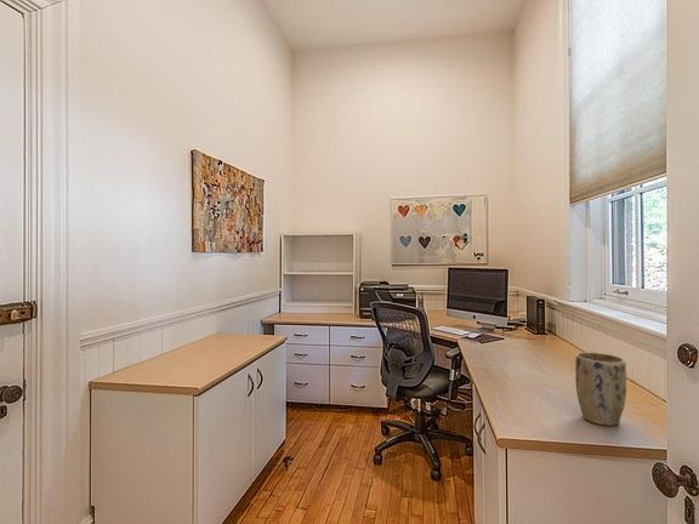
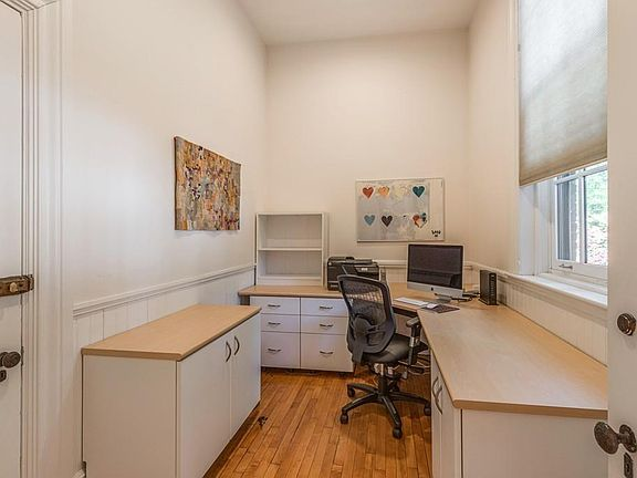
- plant pot [574,352,627,427]
